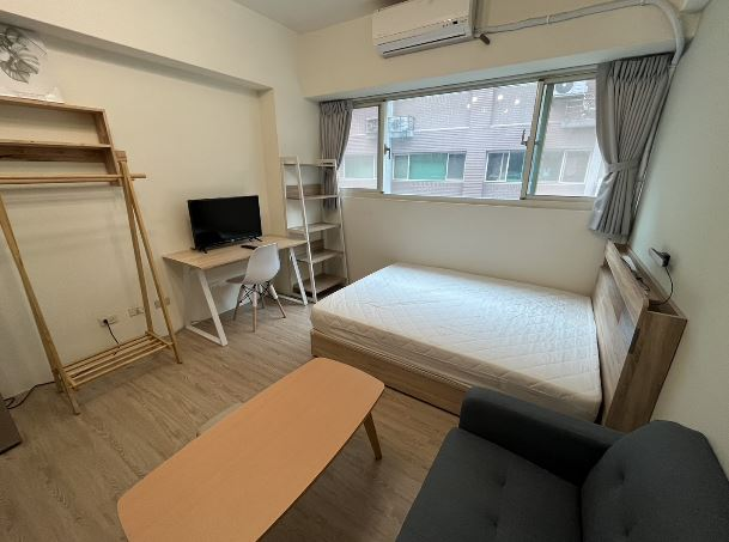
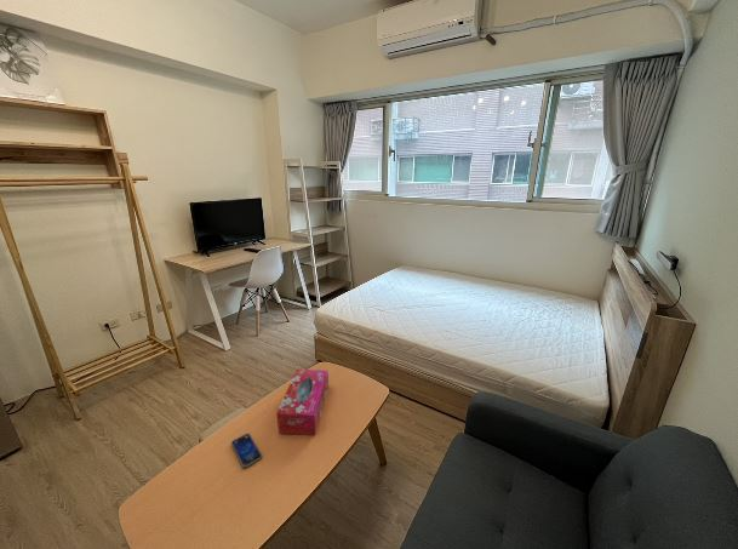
+ tissue box [275,368,330,436]
+ smartphone [230,433,263,469]
